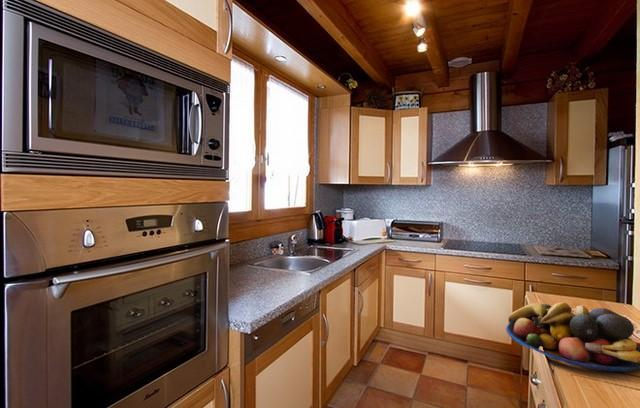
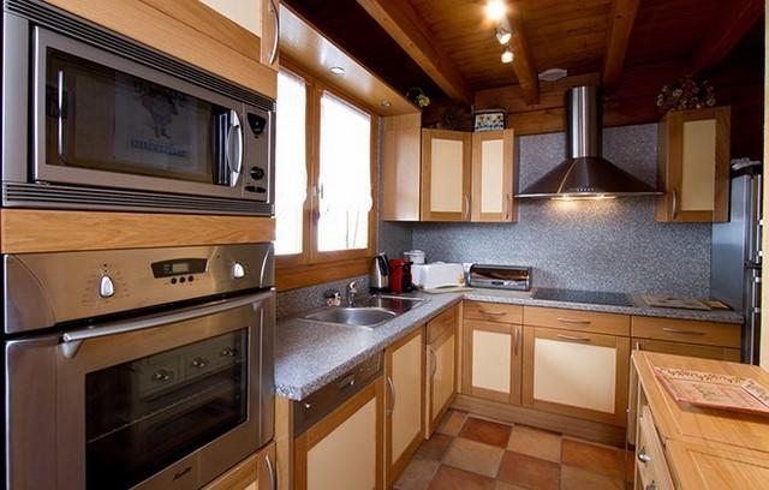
- fruit bowl [505,301,640,373]
